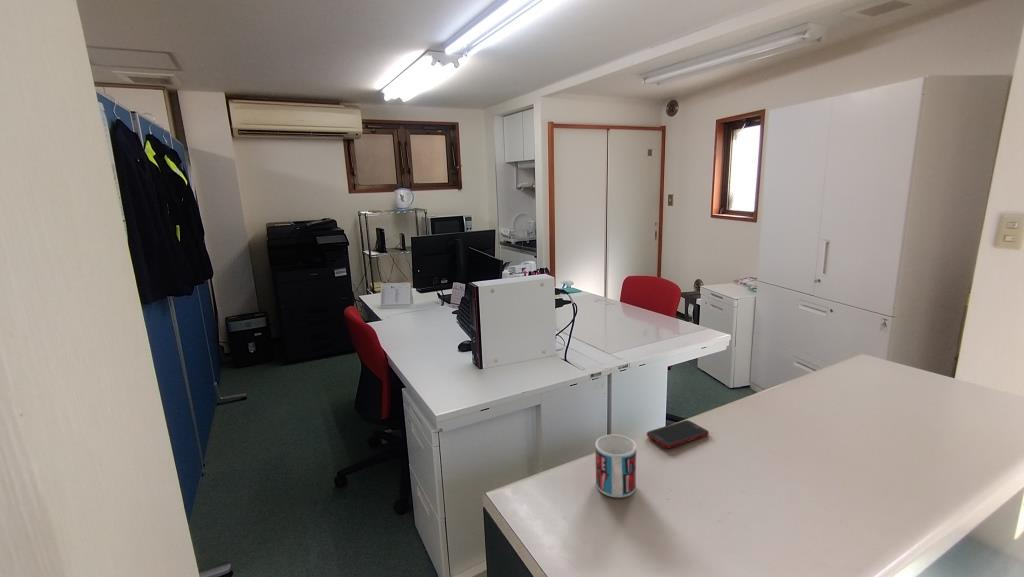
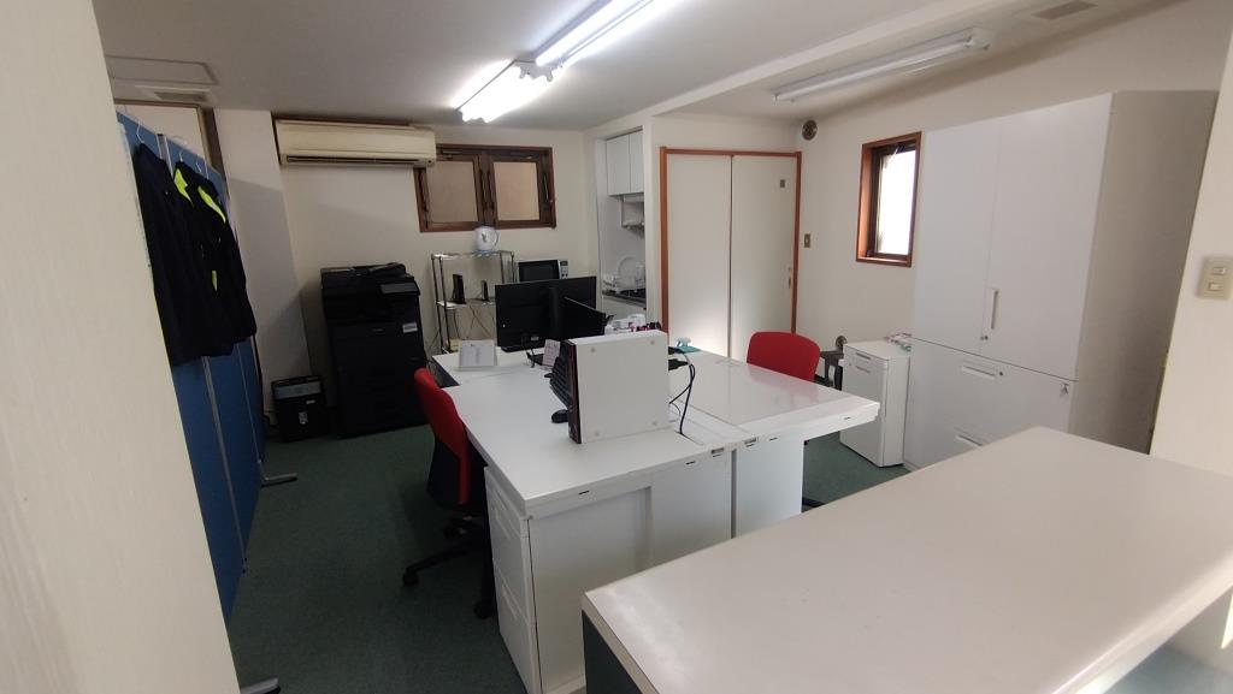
- cell phone [646,419,710,449]
- mug [595,434,637,499]
